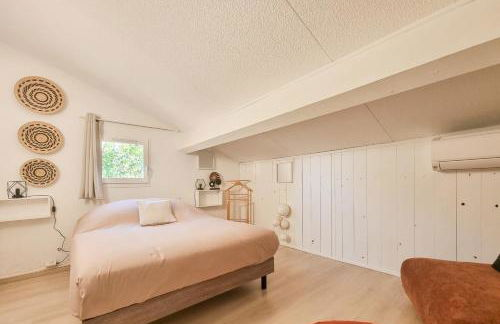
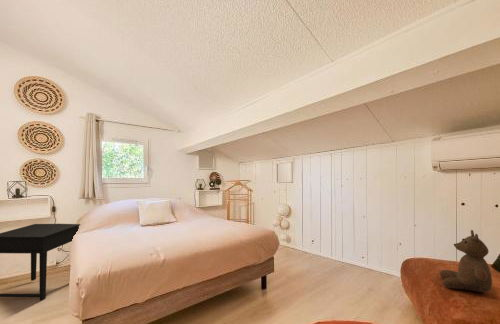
+ teddy bear [439,229,493,293]
+ side table [0,223,81,302]
